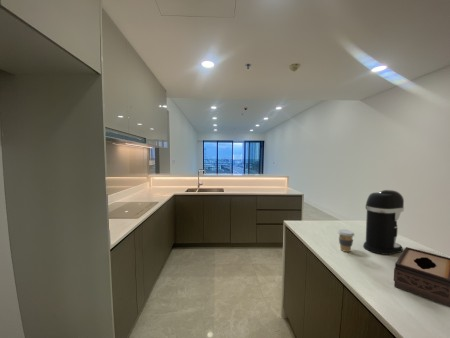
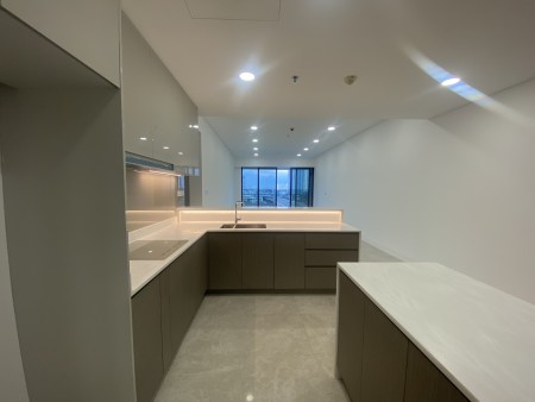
- coffee maker [362,189,405,256]
- tissue box [393,246,450,308]
- coffee cup [337,229,355,253]
